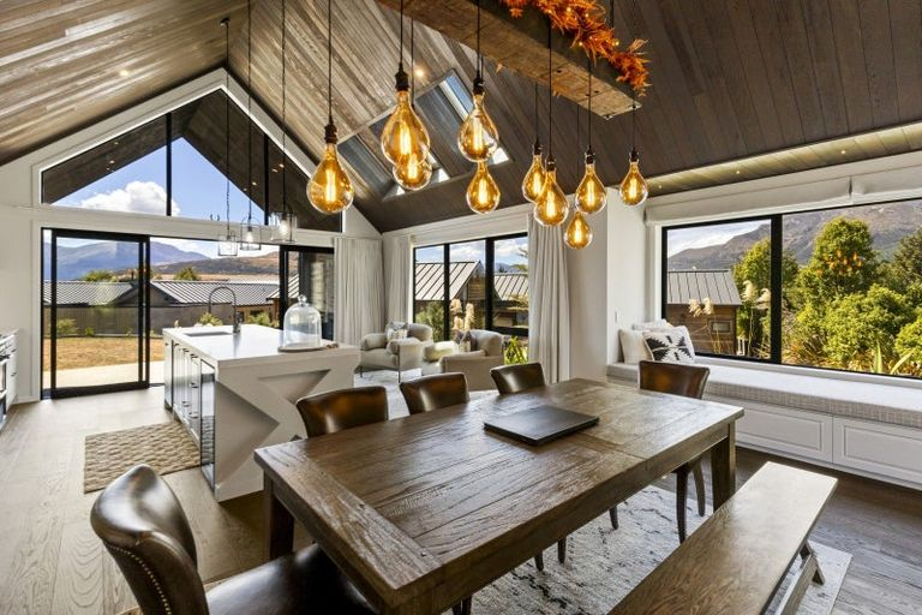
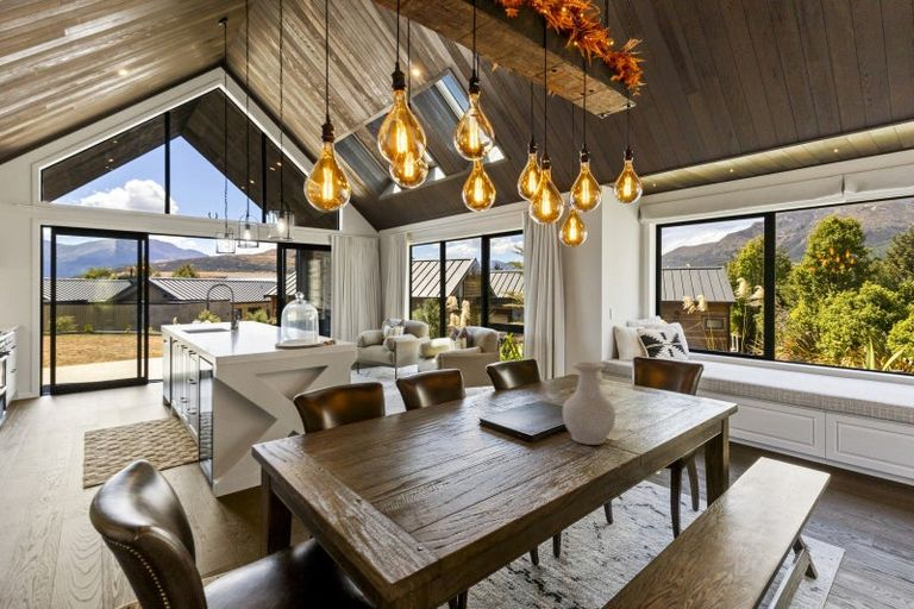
+ vase [562,360,616,446]
